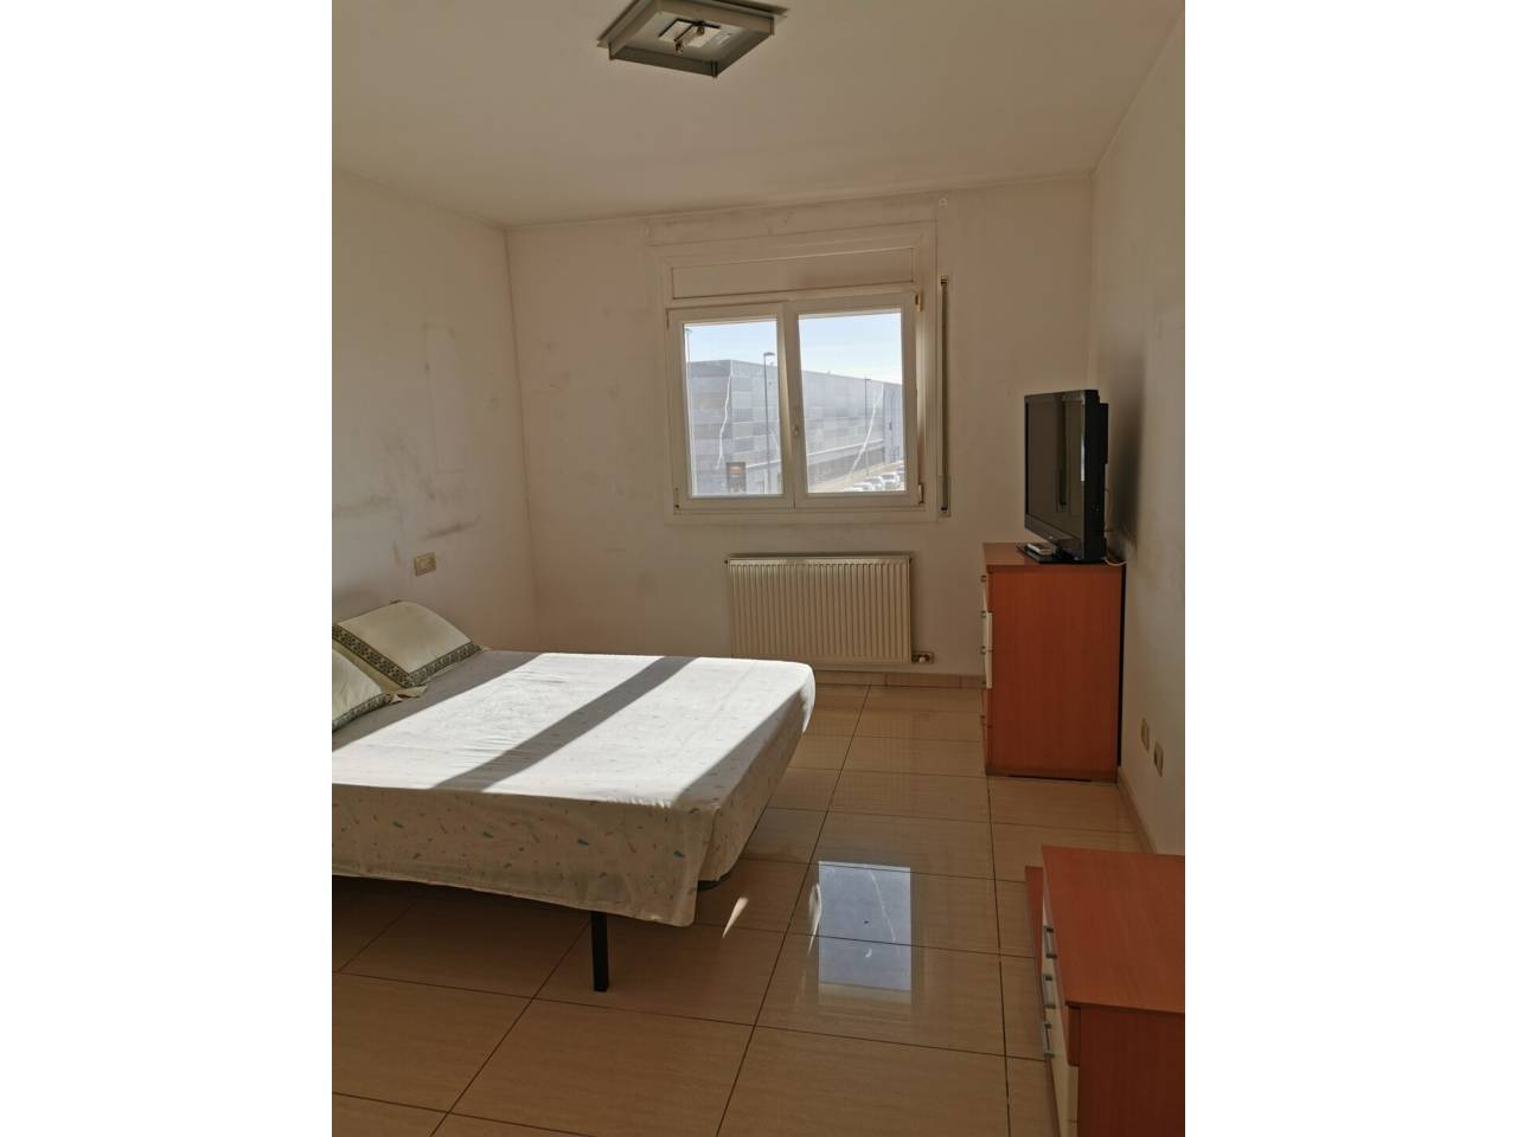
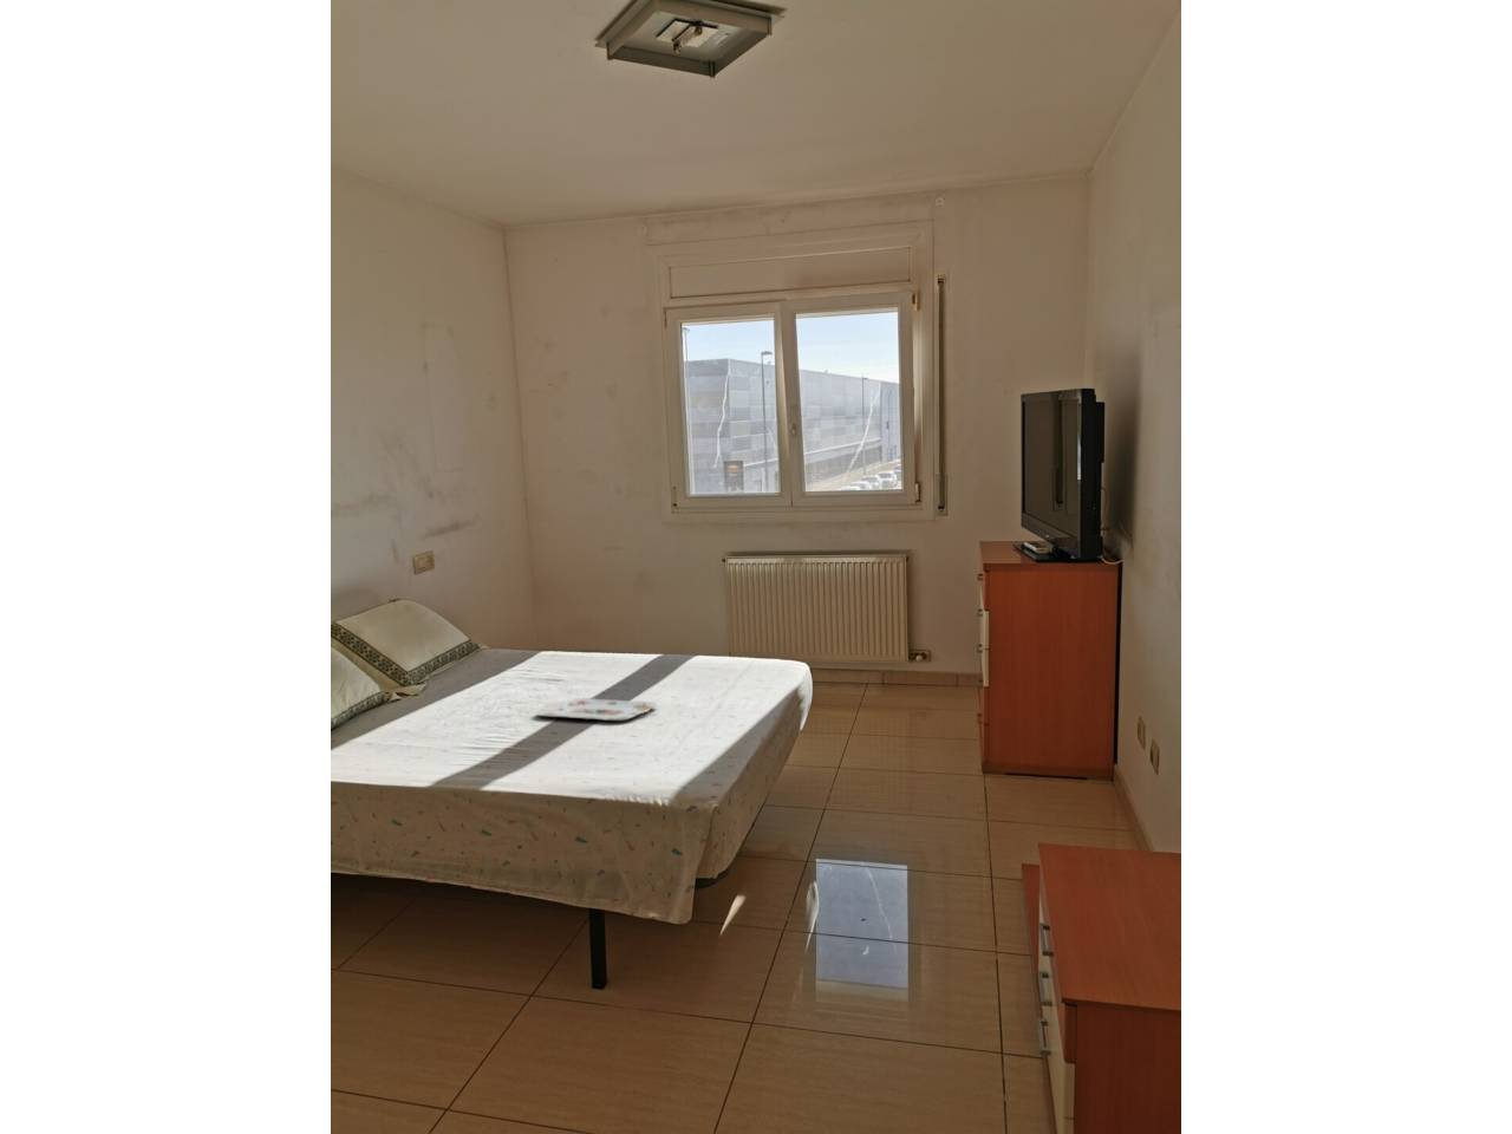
+ serving tray [535,697,658,722]
